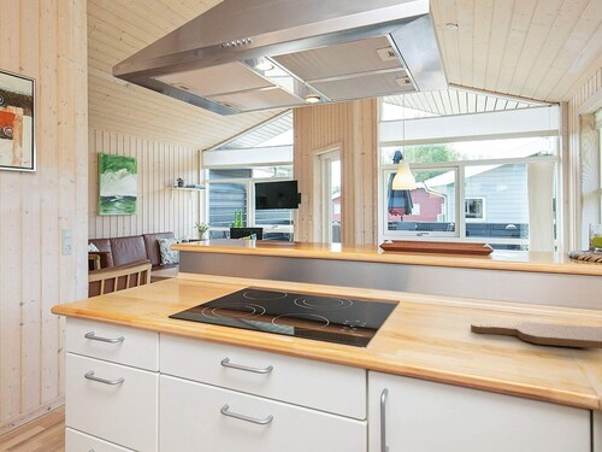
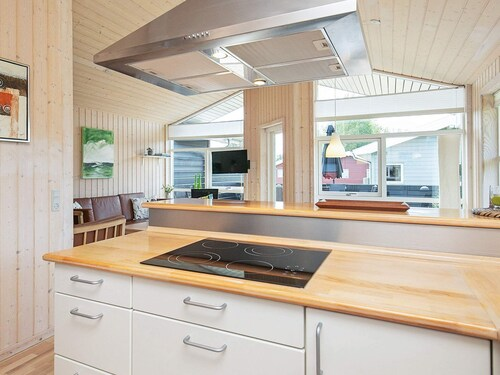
- cutting board [470,321,602,350]
